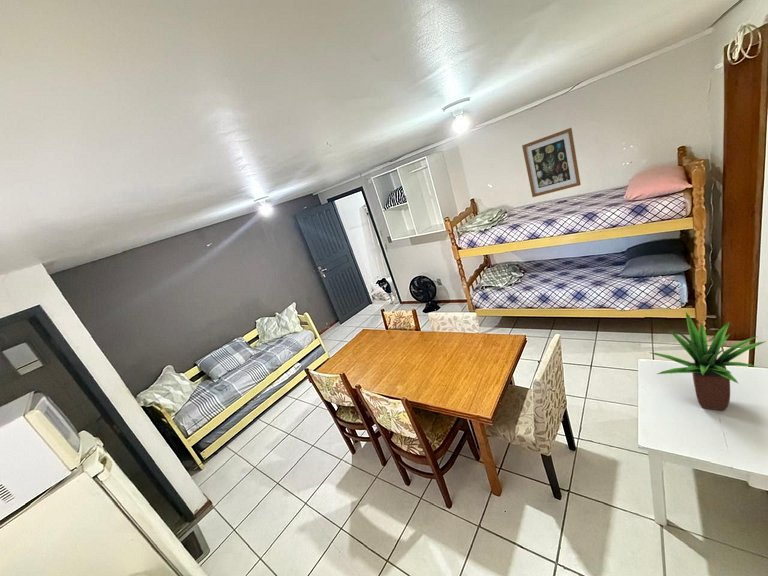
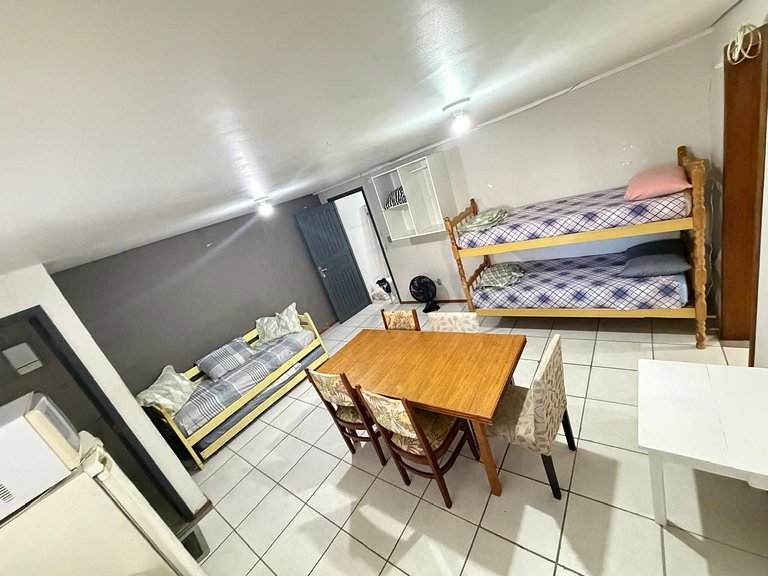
- potted plant [650,311,767,412]
- wall art [521,127,582,198]
